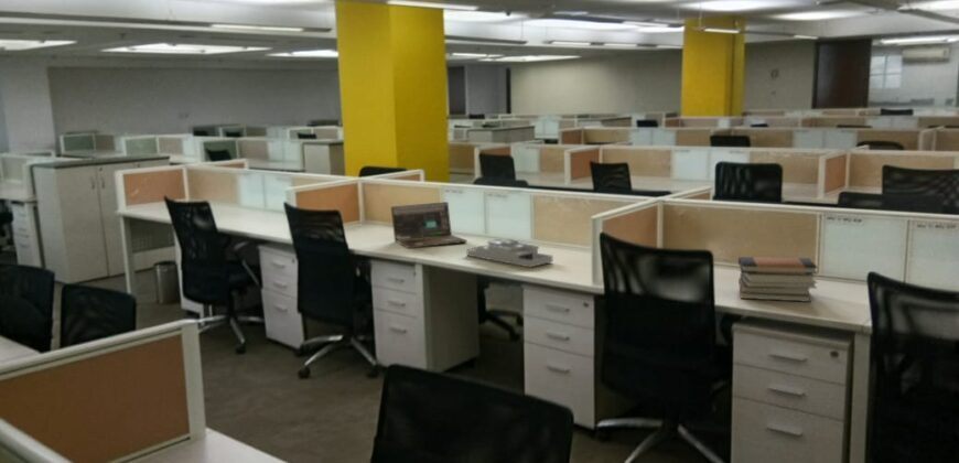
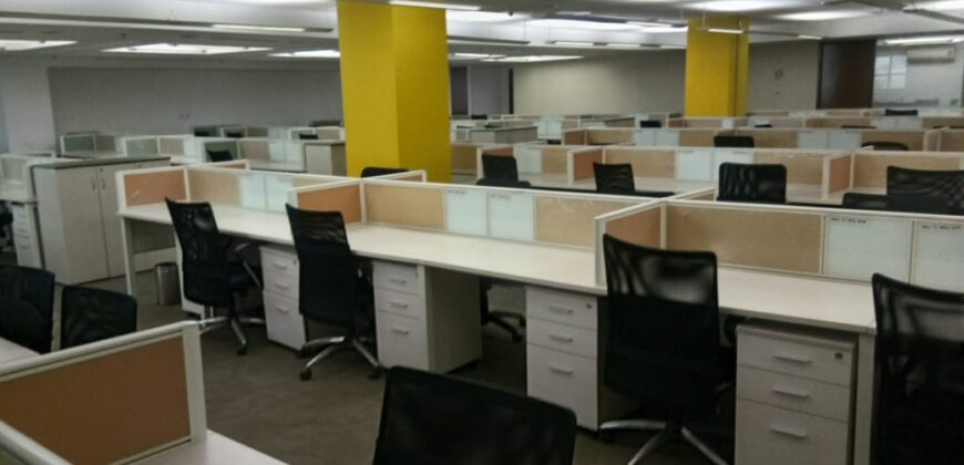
- book stack [737,256,819,303]
- desk organizer [465,238,554,269]
- laptop [390,201,468,249]
